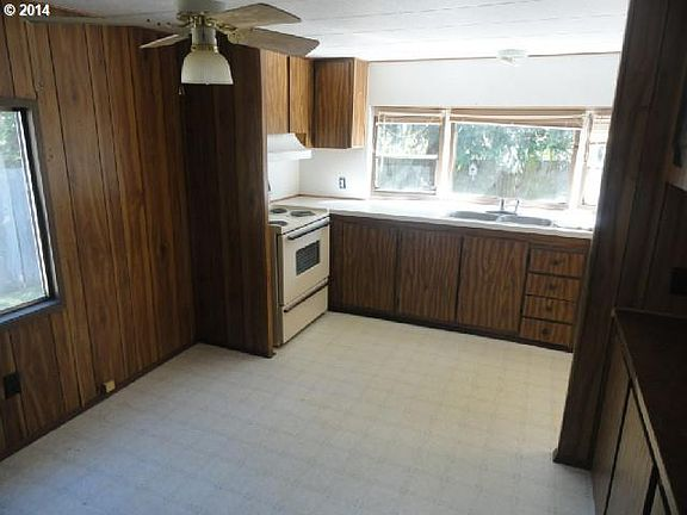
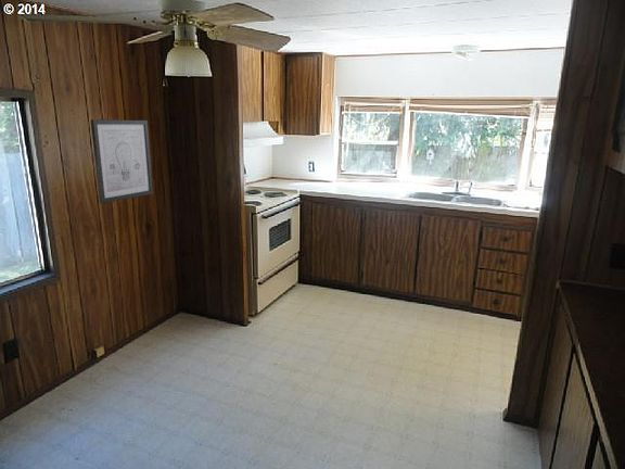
+ wall art [90,118,154,204]
